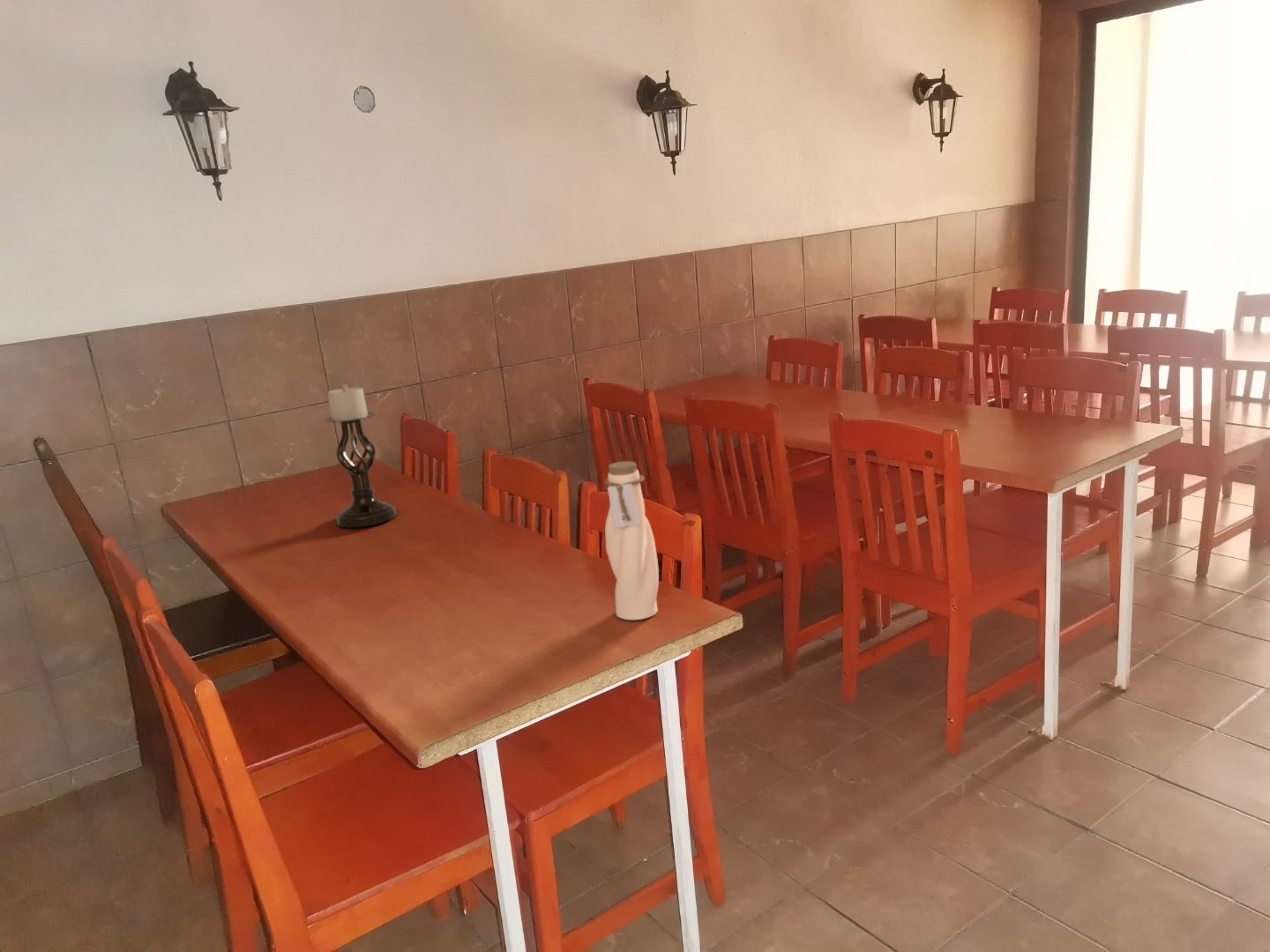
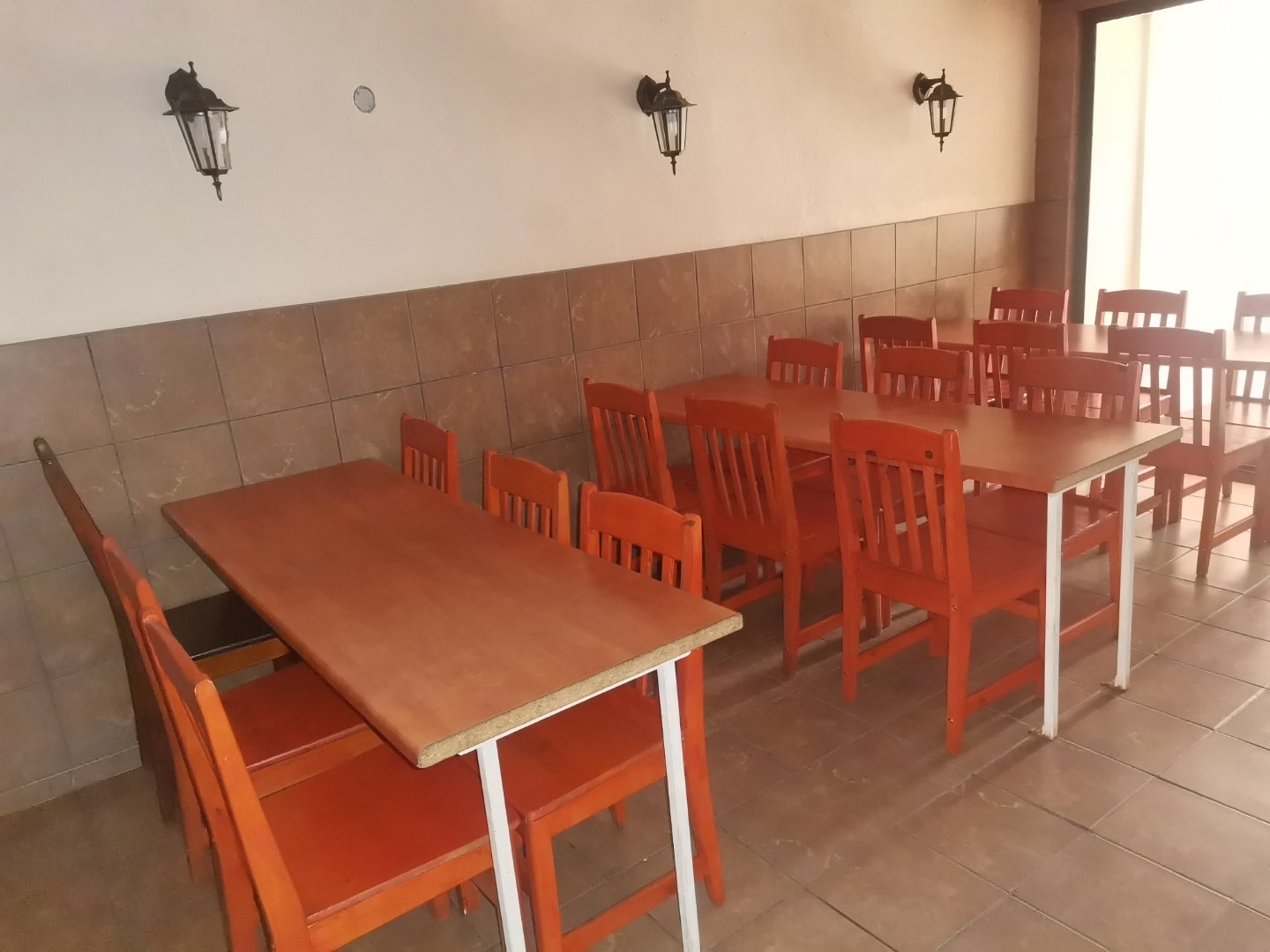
- water bottle [604,460,660,621]
- candle holder [323,383,398,528]
